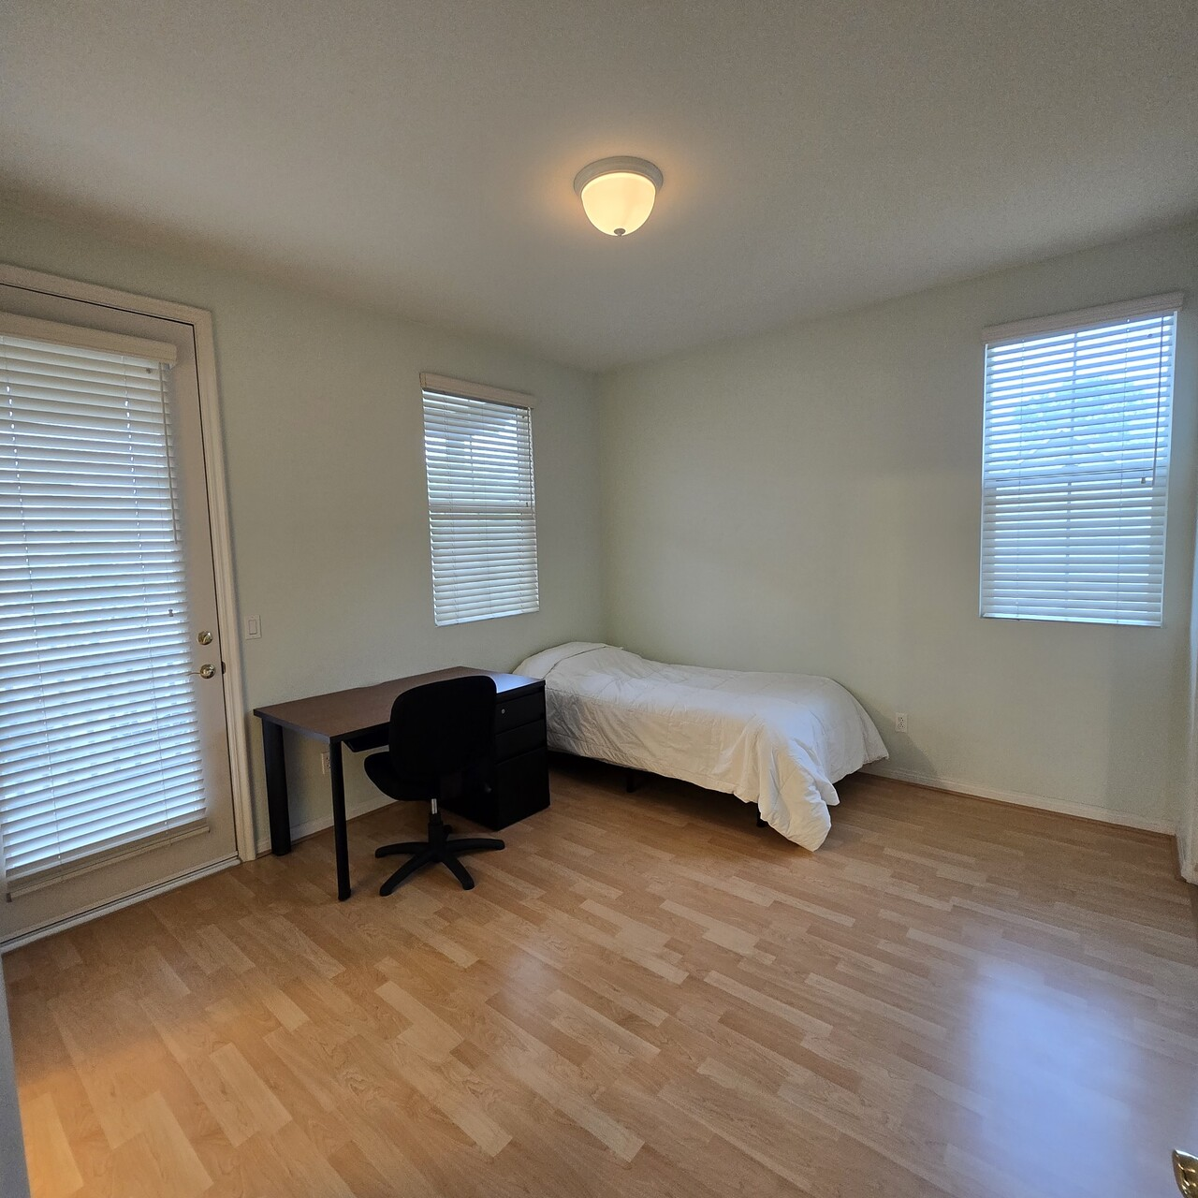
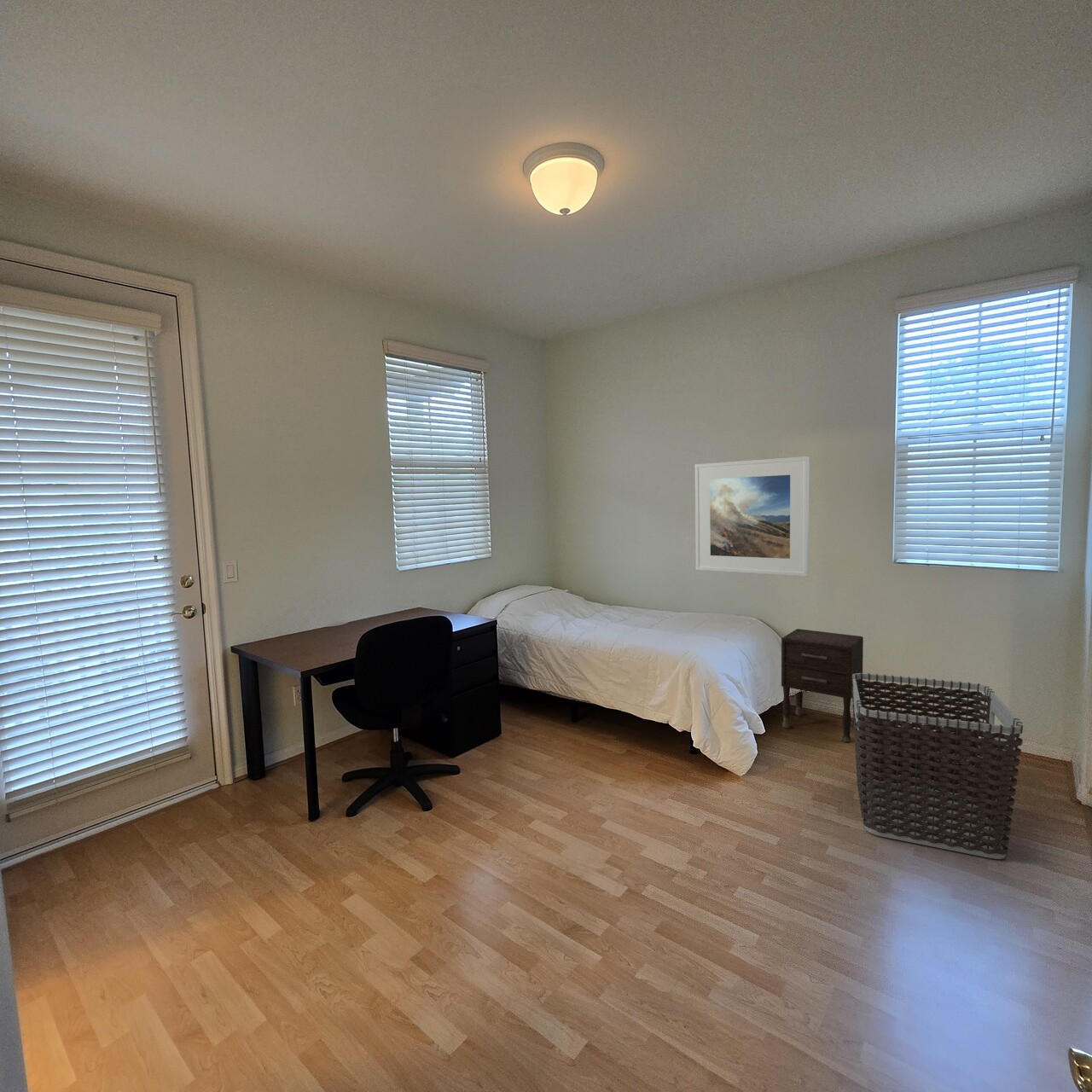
+ clothes hamper [851,672,1024,860]
+ nightstand [781,628,864,743]
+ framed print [694,456,810,578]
